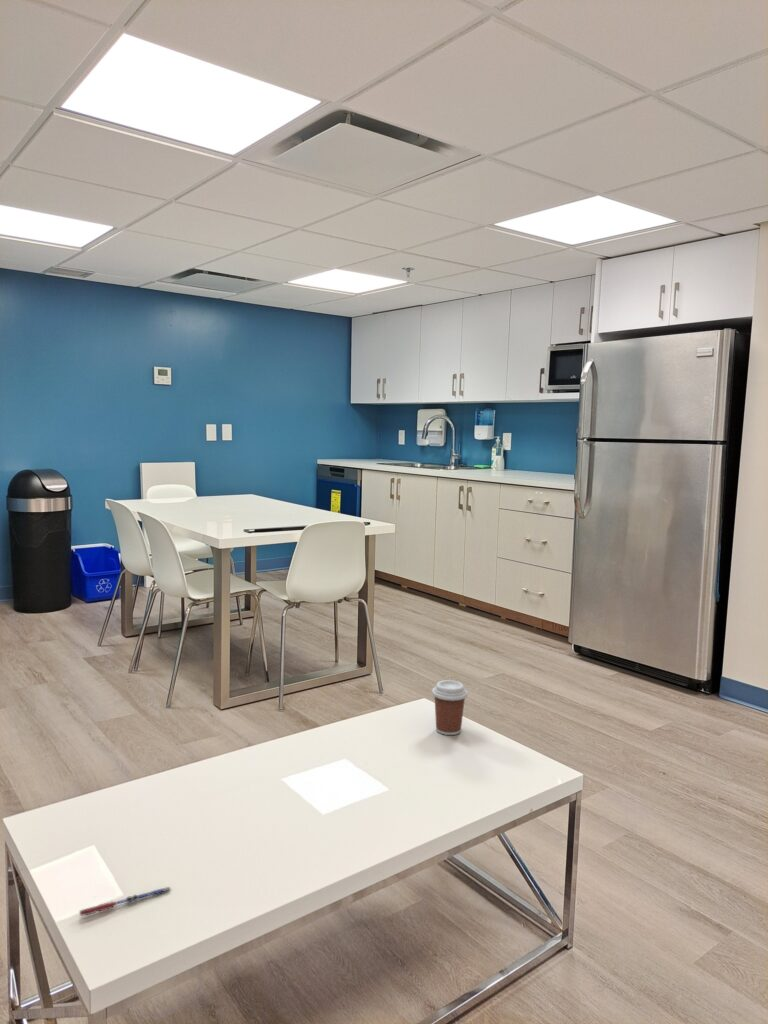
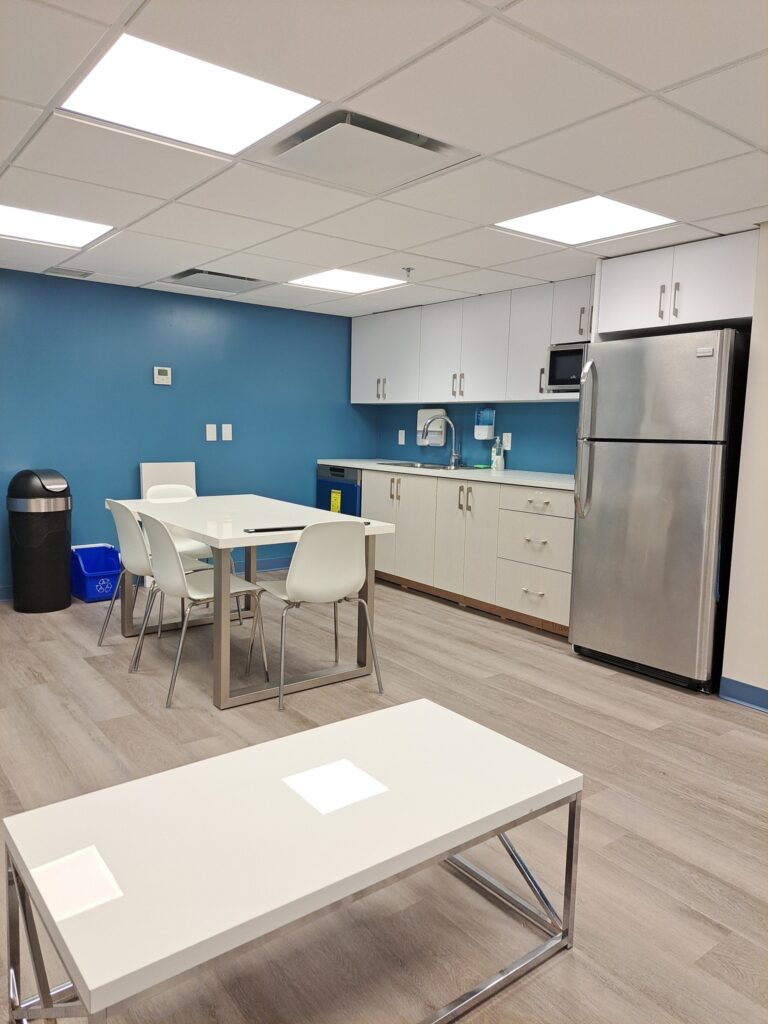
- coffee cup [431,679,469,736]
- pen [78,886,171,917]
